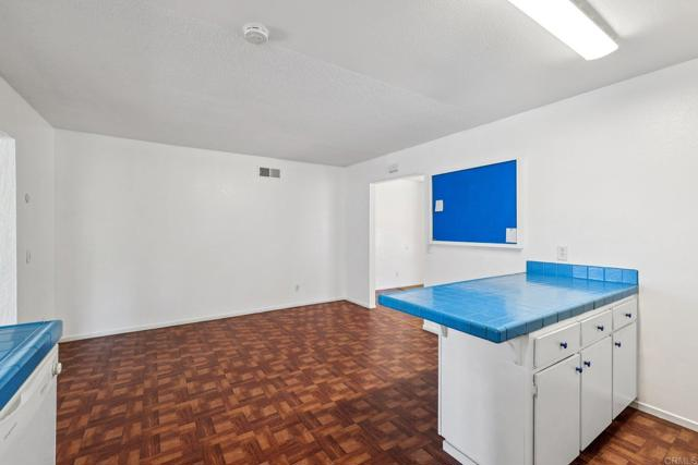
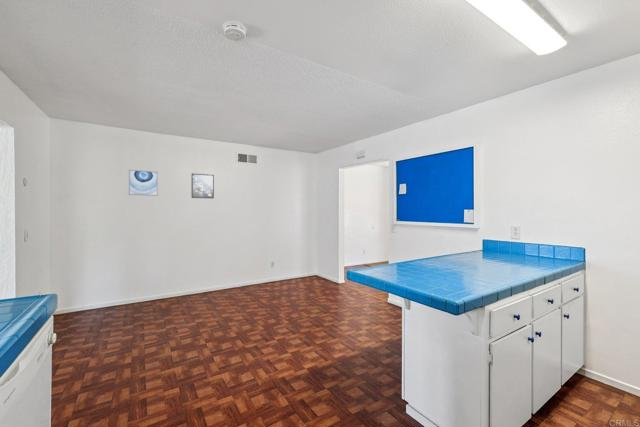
+ wall art [128,169,159,197]
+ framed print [191,172,215,199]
